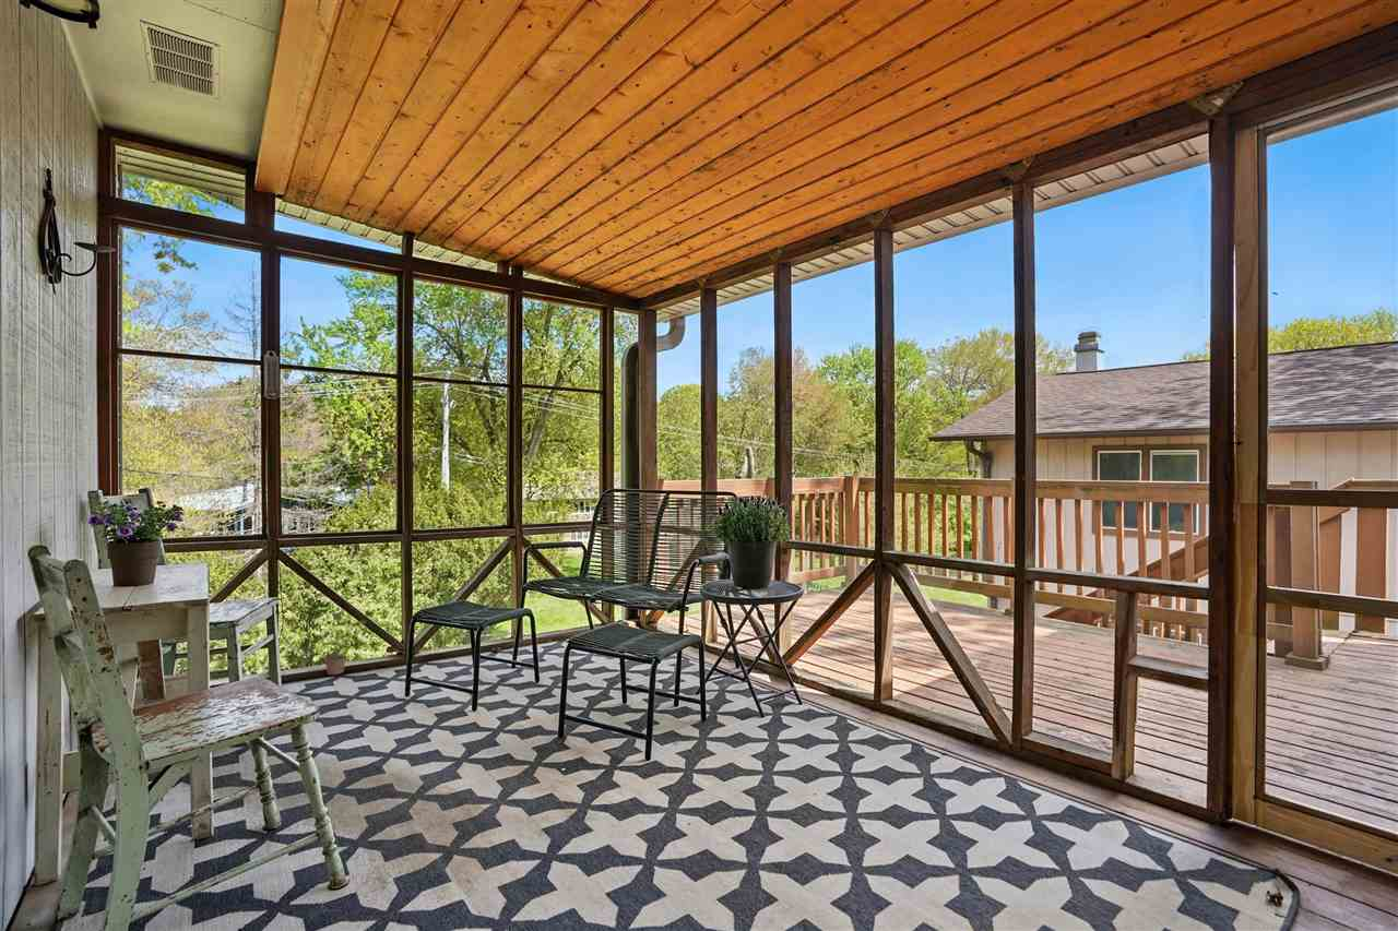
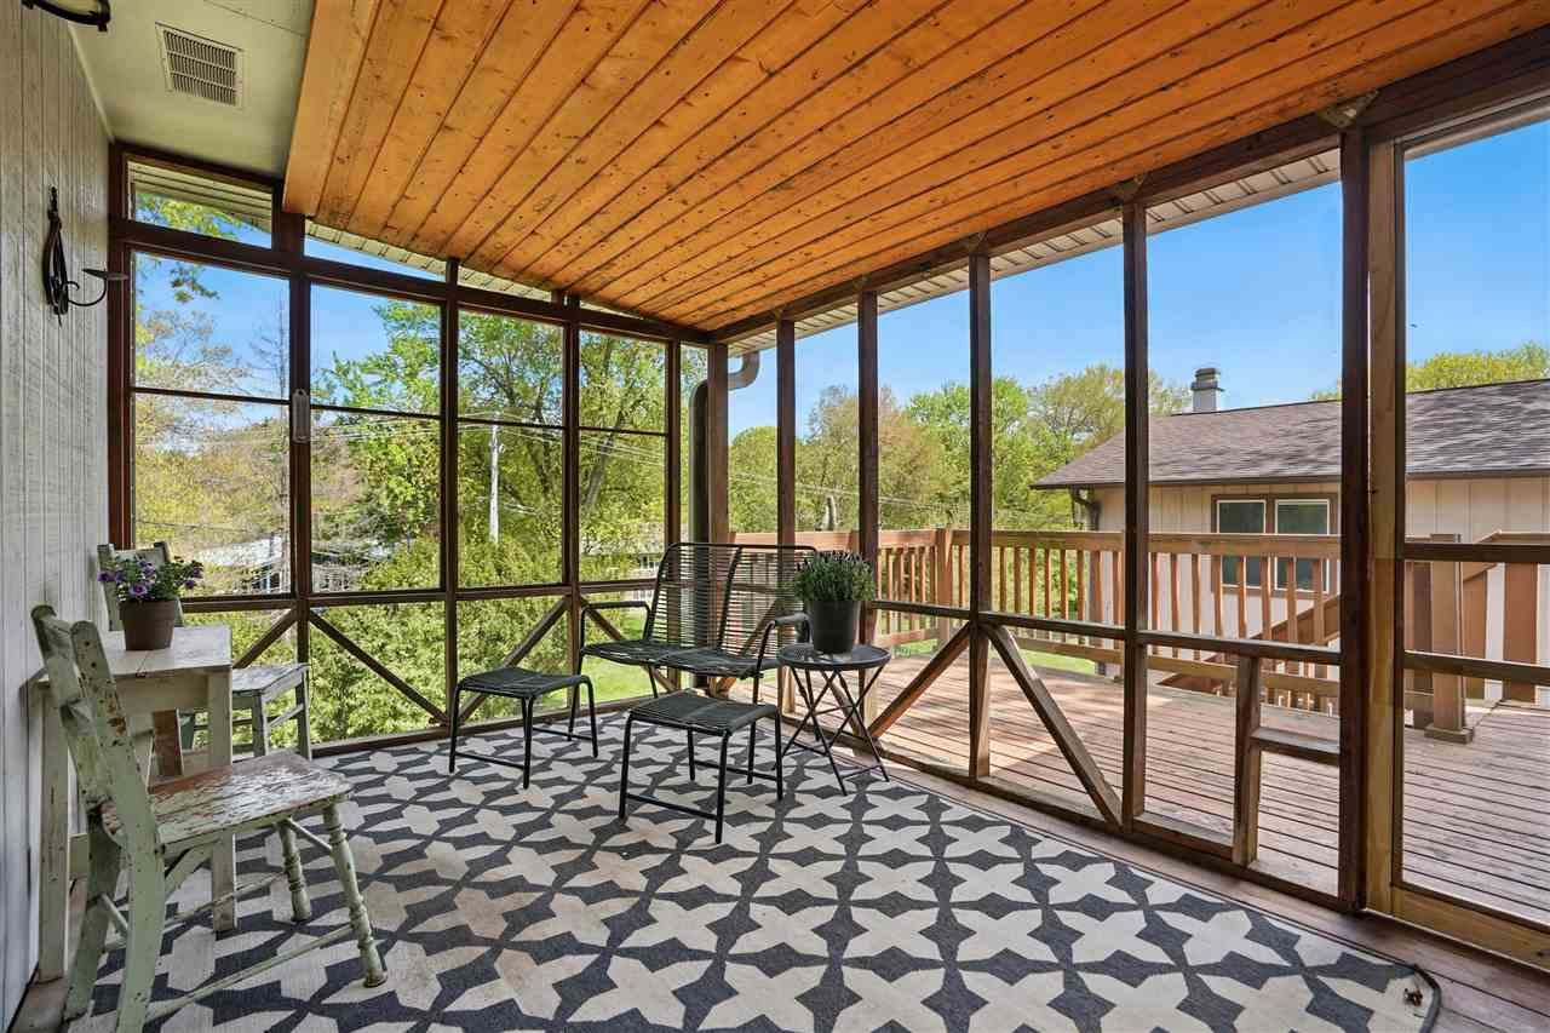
- potted plant [309,611,368,676]
